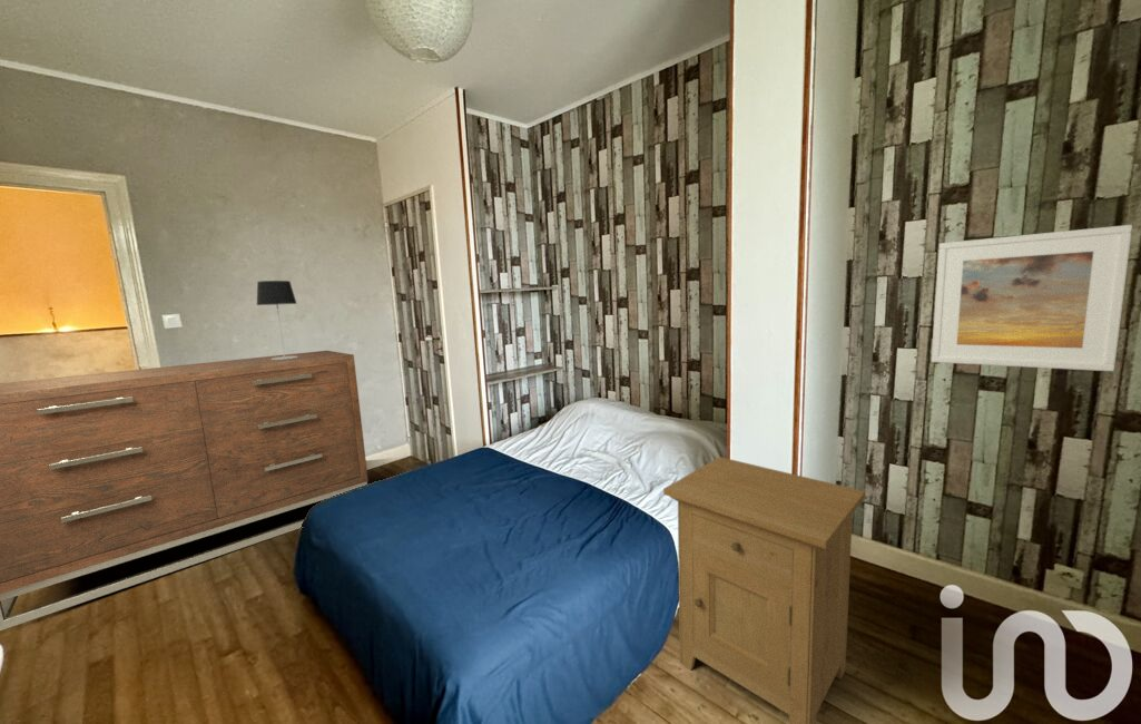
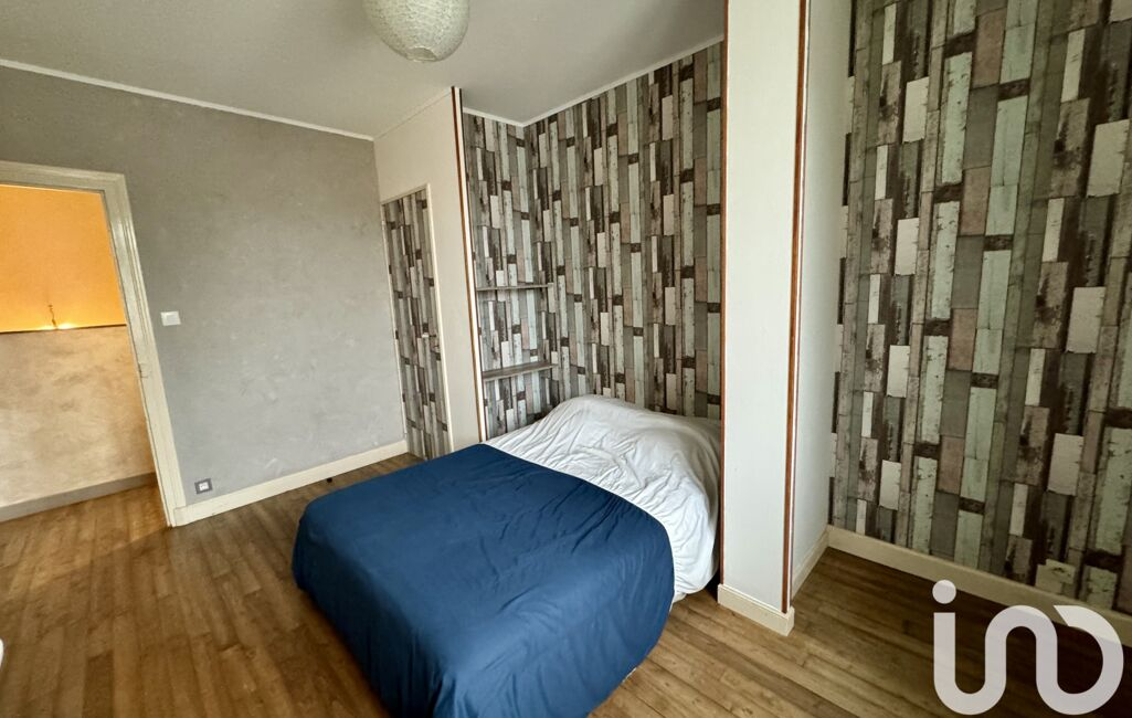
- nightstand [662,456,866,724]
- dresser [0,350,370,632]
- table lamp [256,280,298,360]
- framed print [931,224,1133,372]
